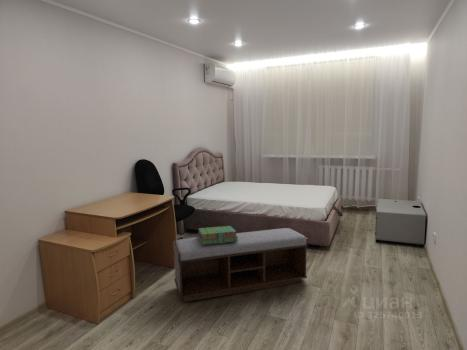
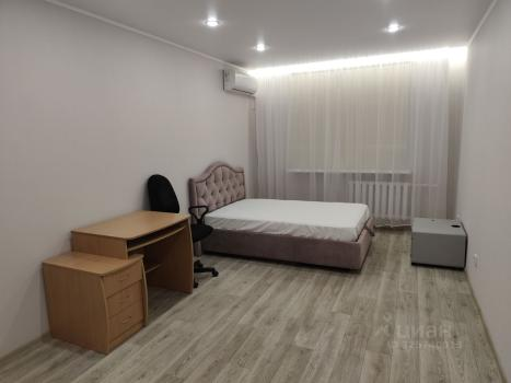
- stack of books [196,225,238,245]
- bench [172,227,309,303]
